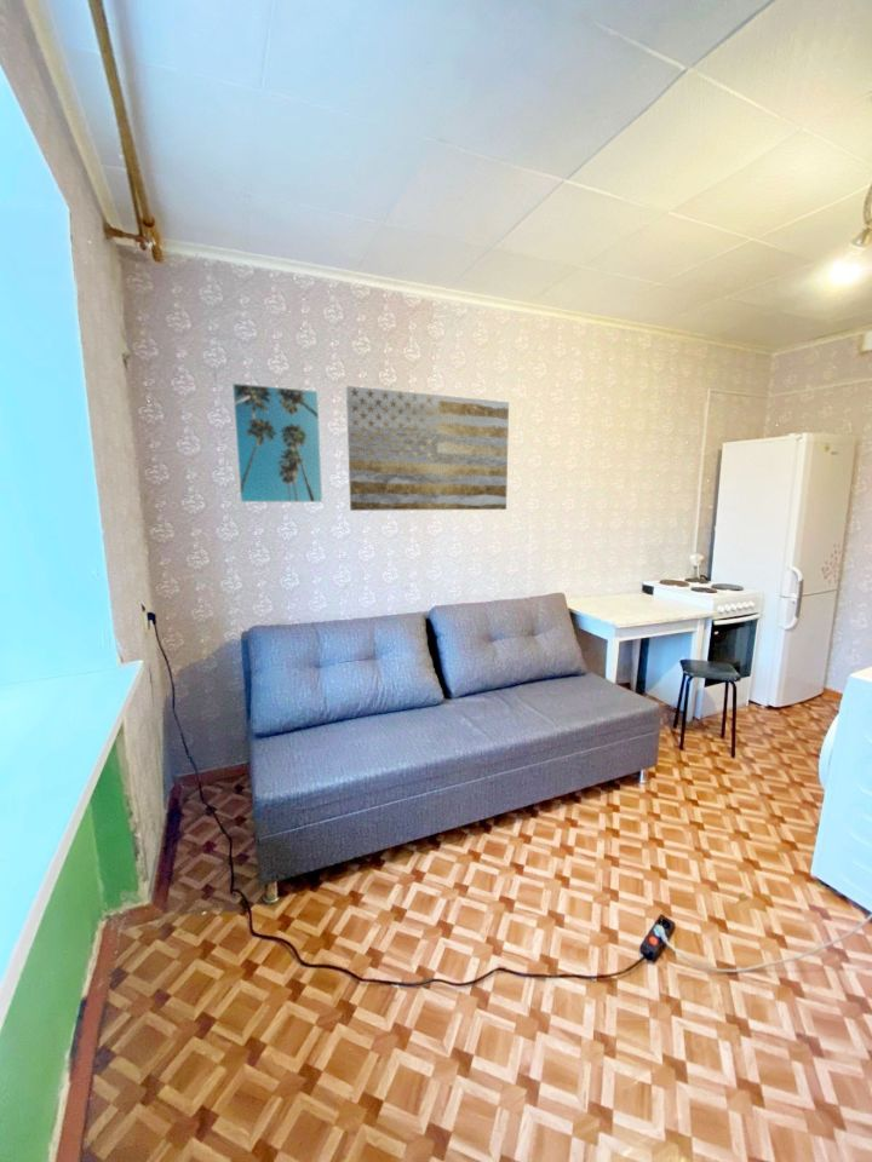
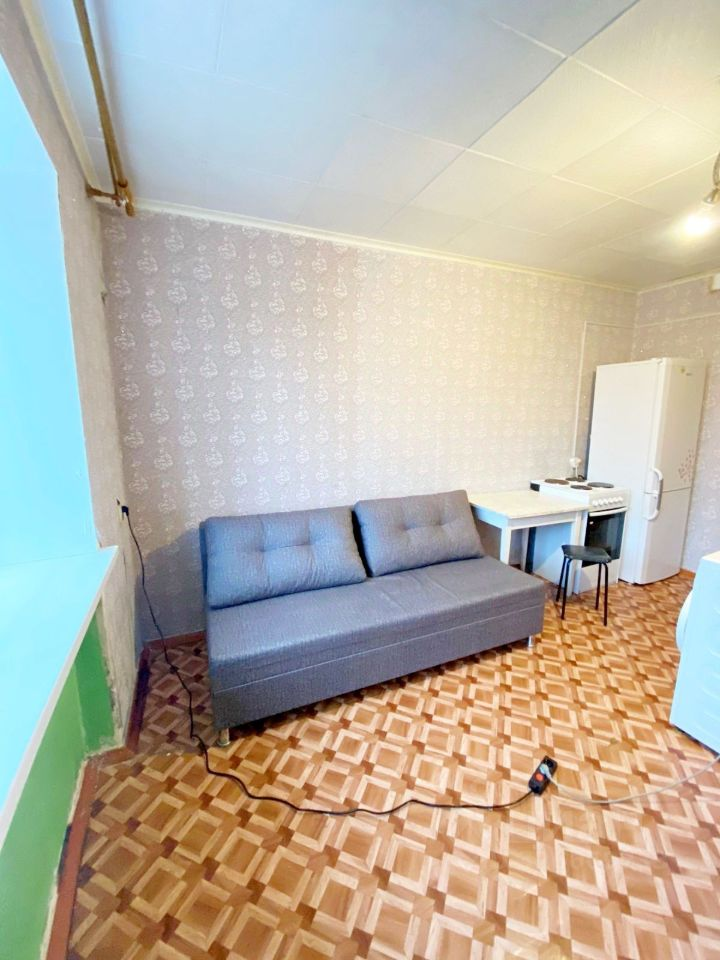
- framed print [231,381,323,504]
- wall art [345,385,510,512]
